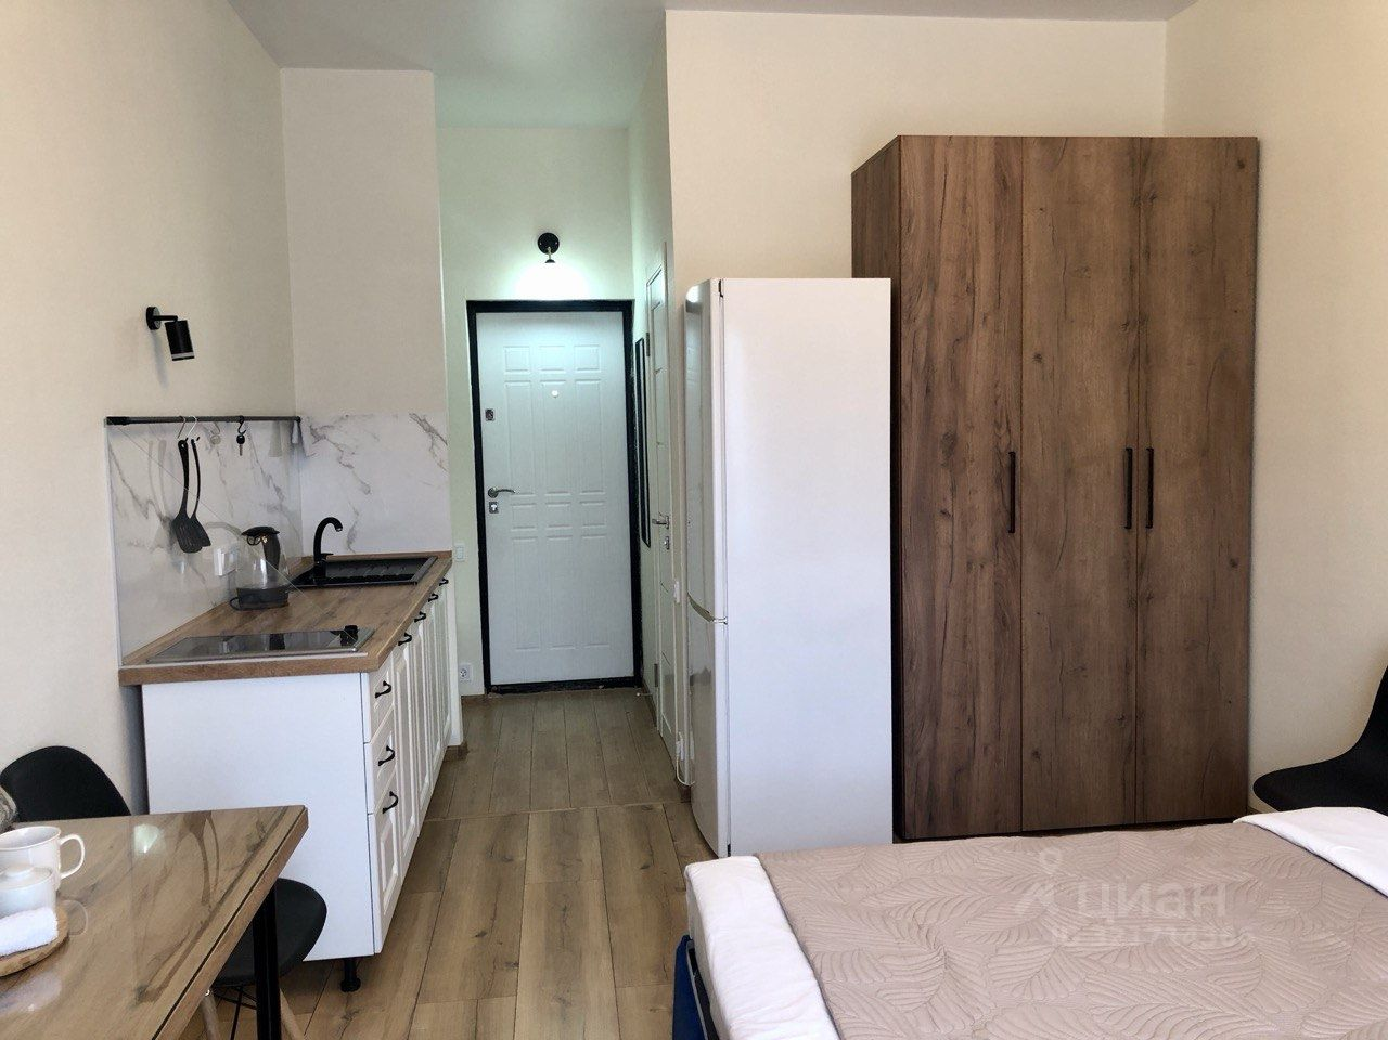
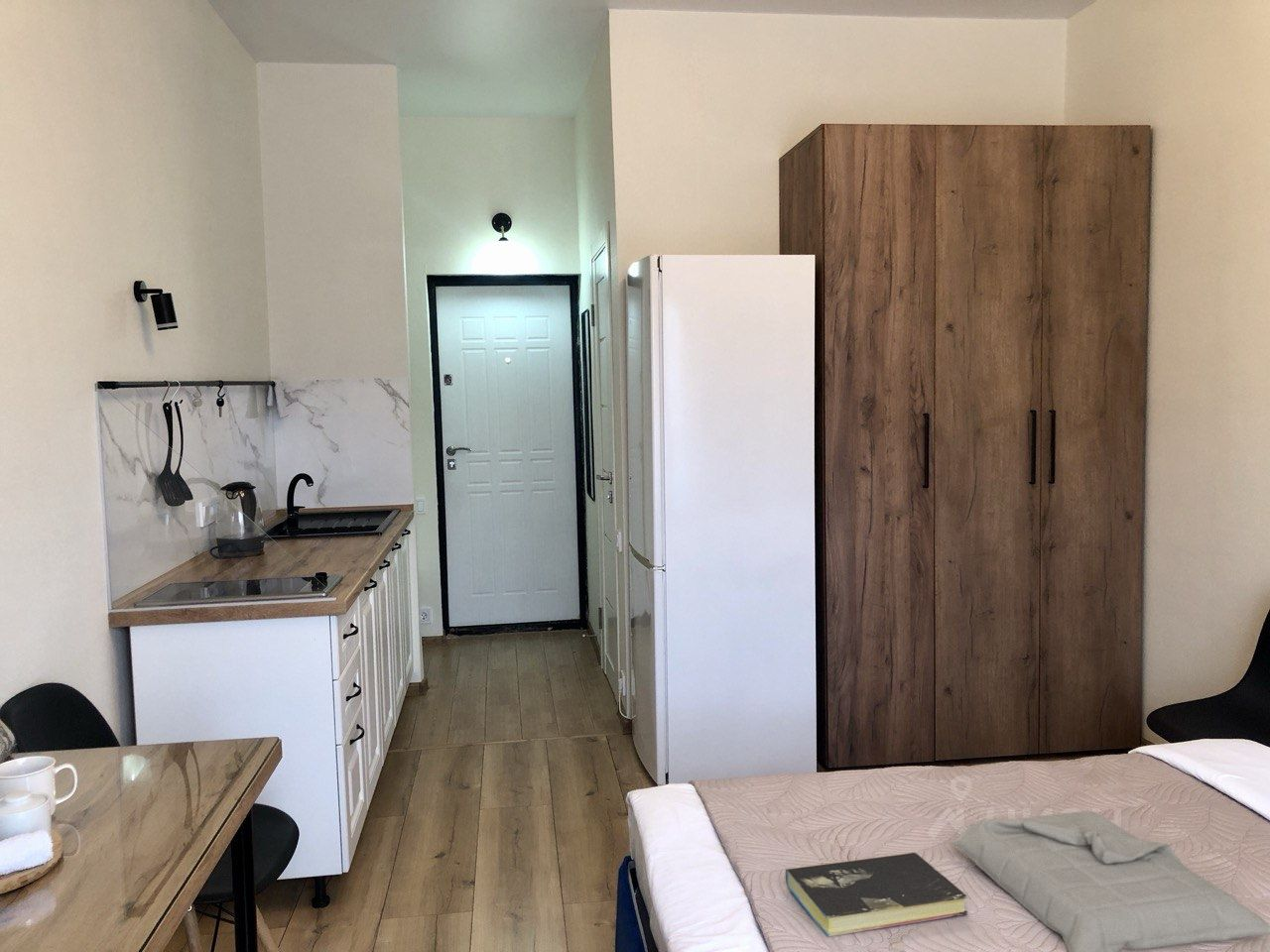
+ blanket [950,810,1270,952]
+ book [785,852,969,937]
